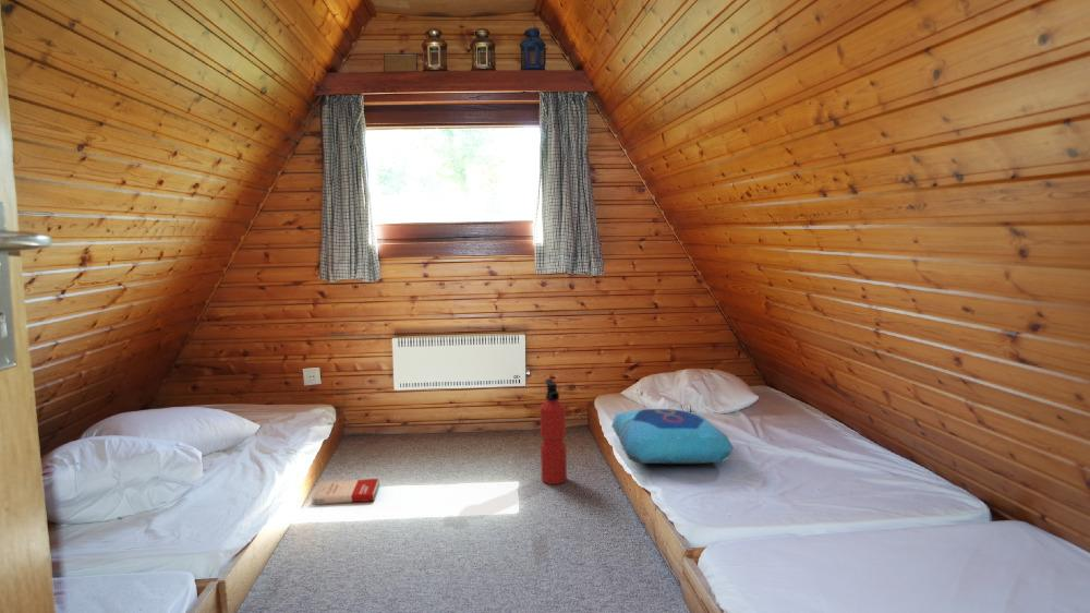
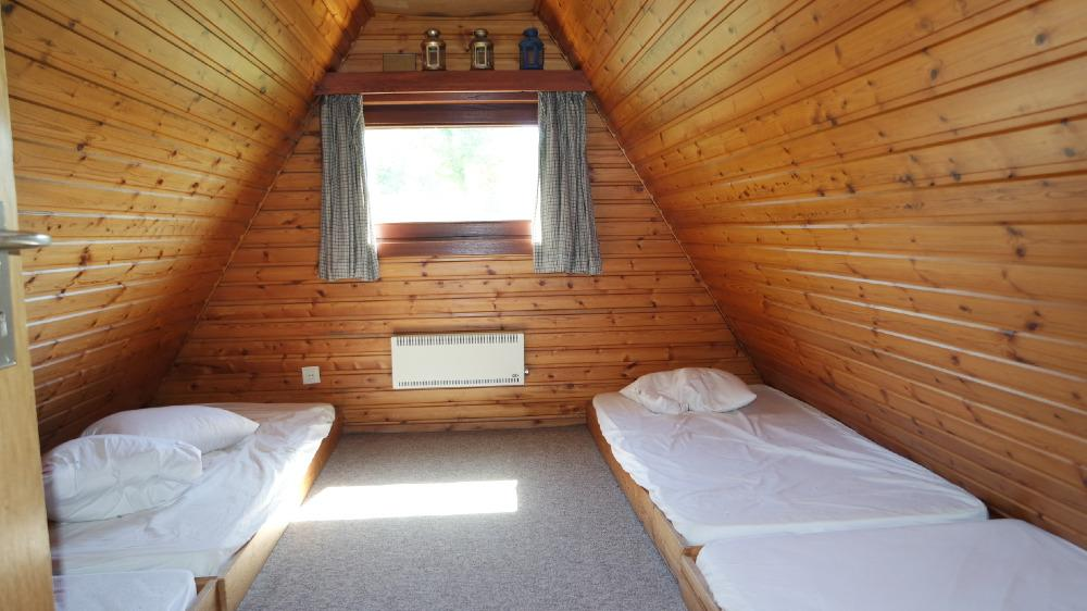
- book [311,478,380,506]
- cushion [610,408,735,465]
- fire extinguisher [538,377,568,485]
